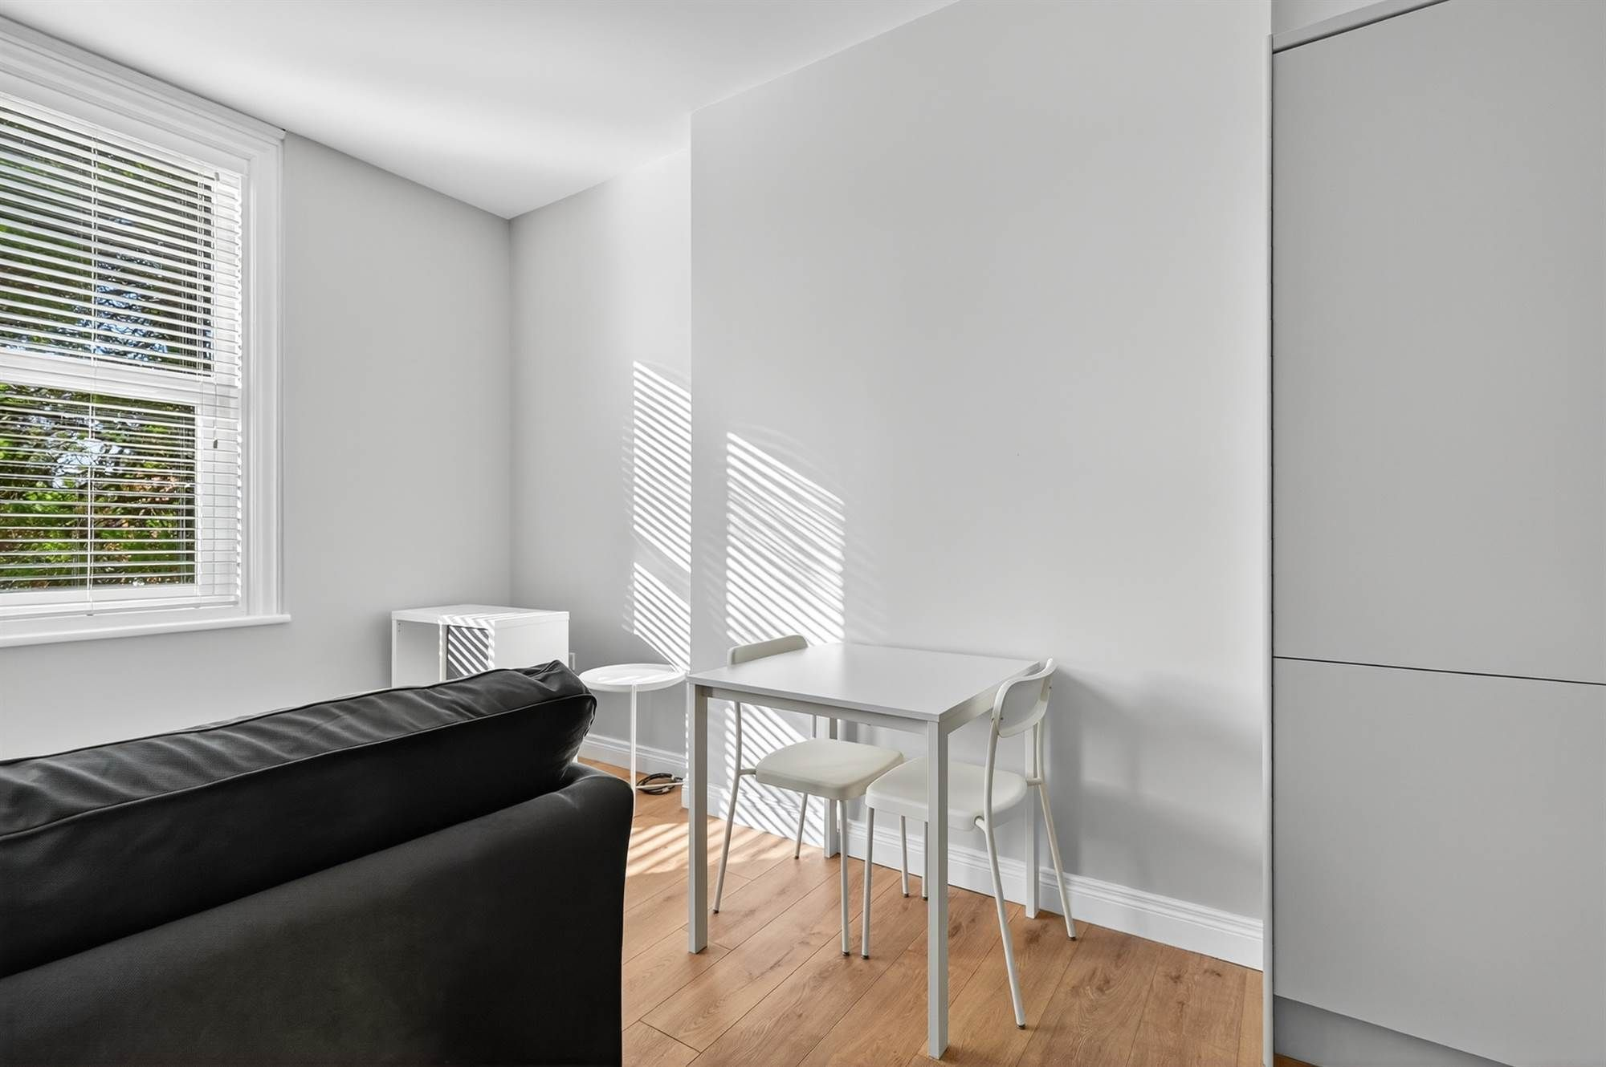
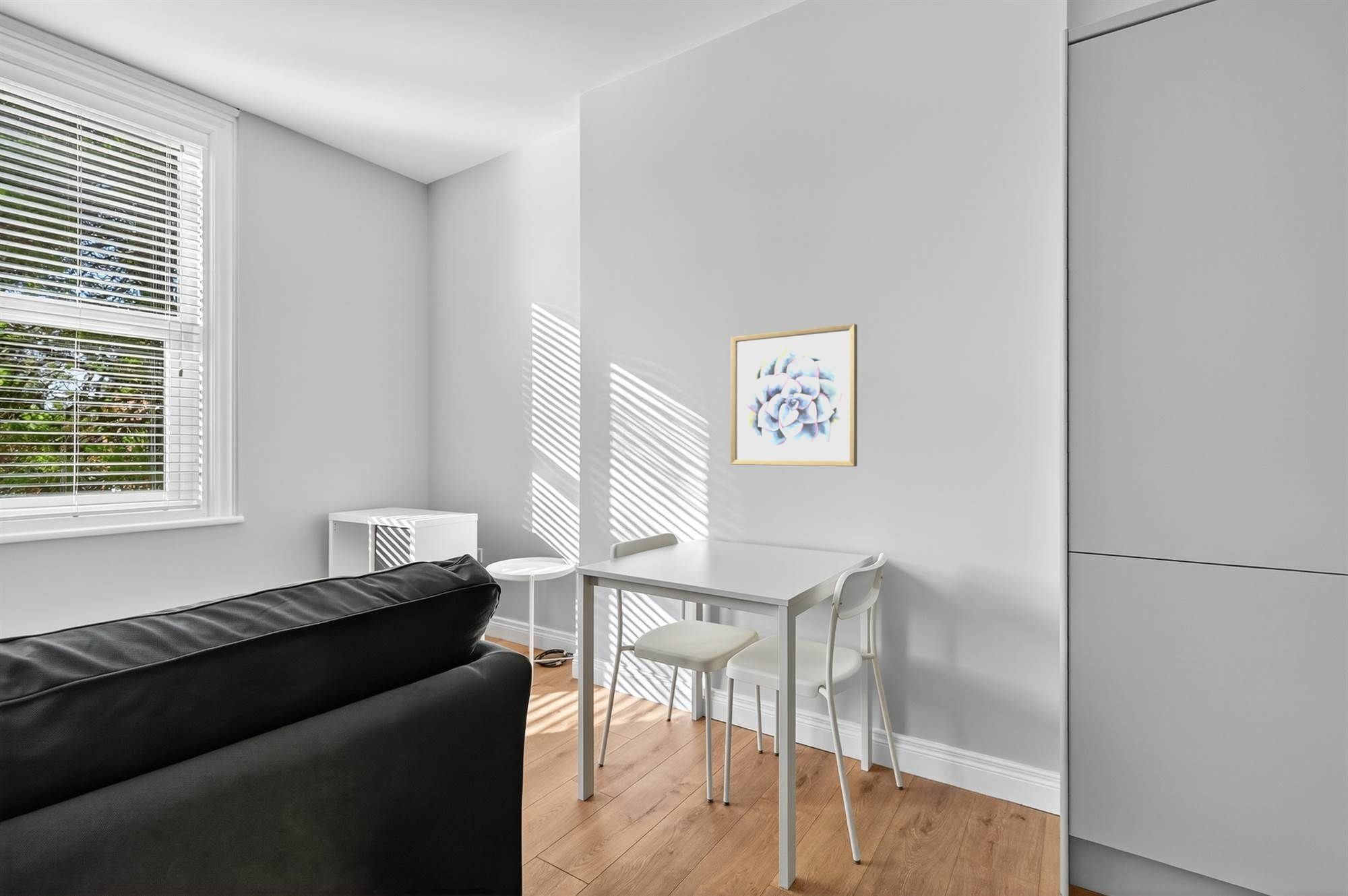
+ wall art [730,323,858,467]
